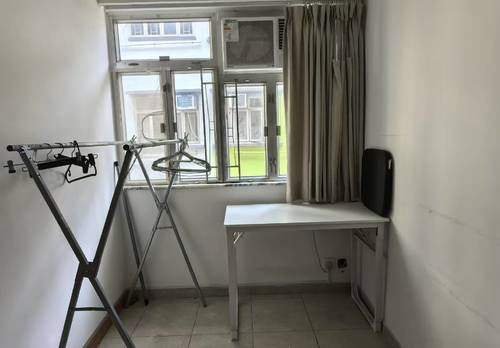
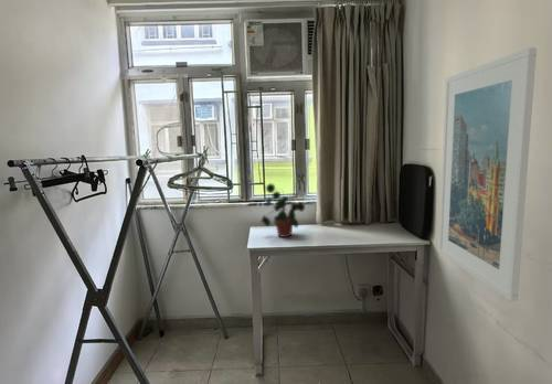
+ potted plant [261,182,306,238]
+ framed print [437,46,538,302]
